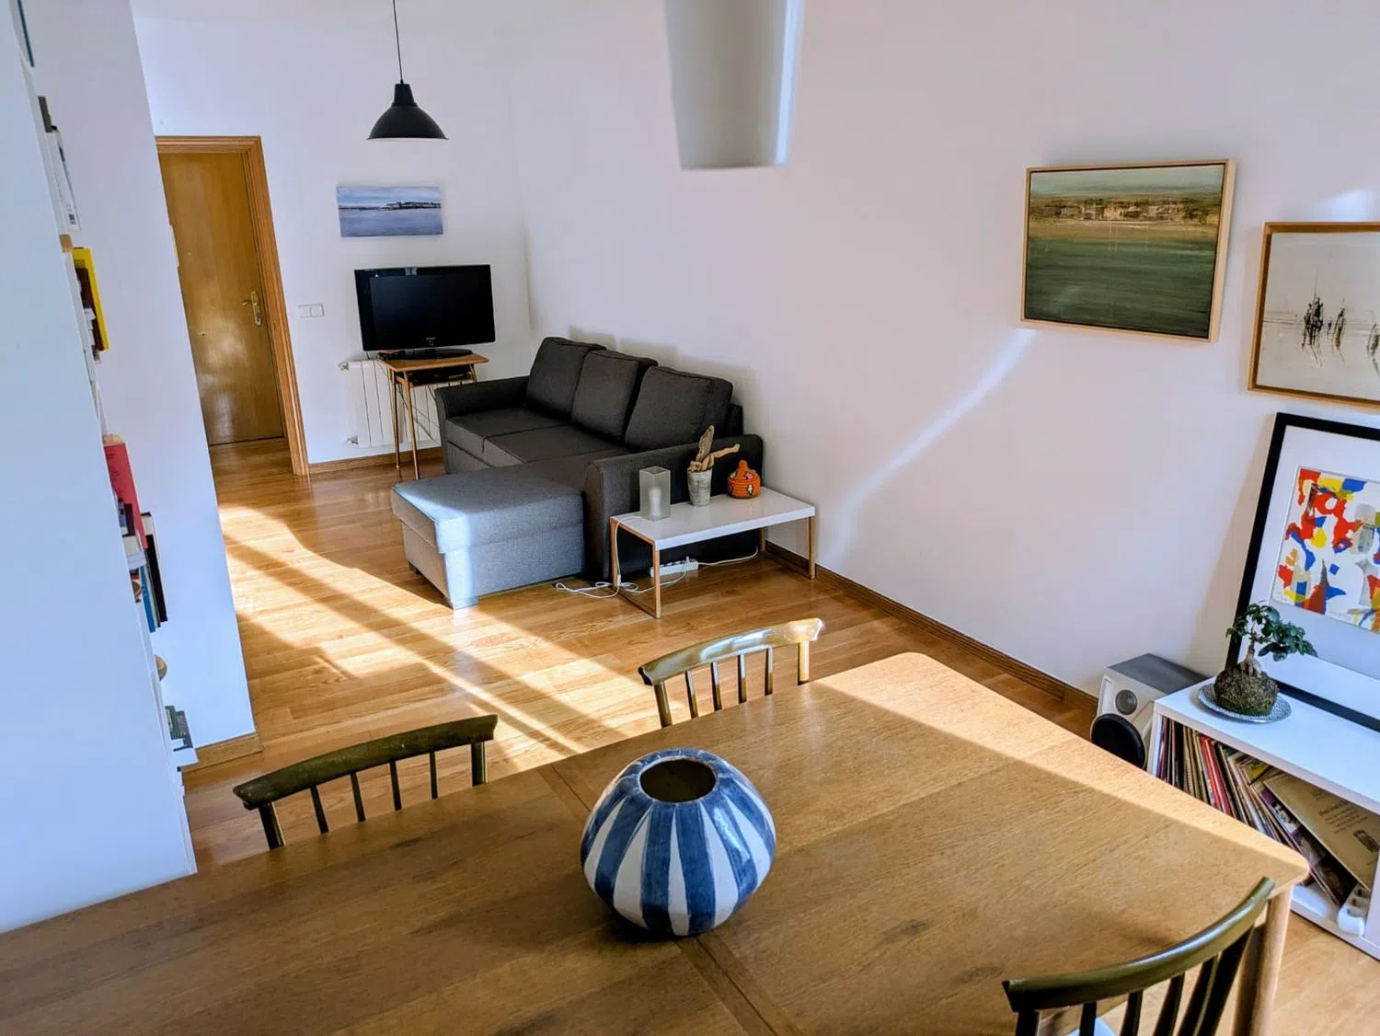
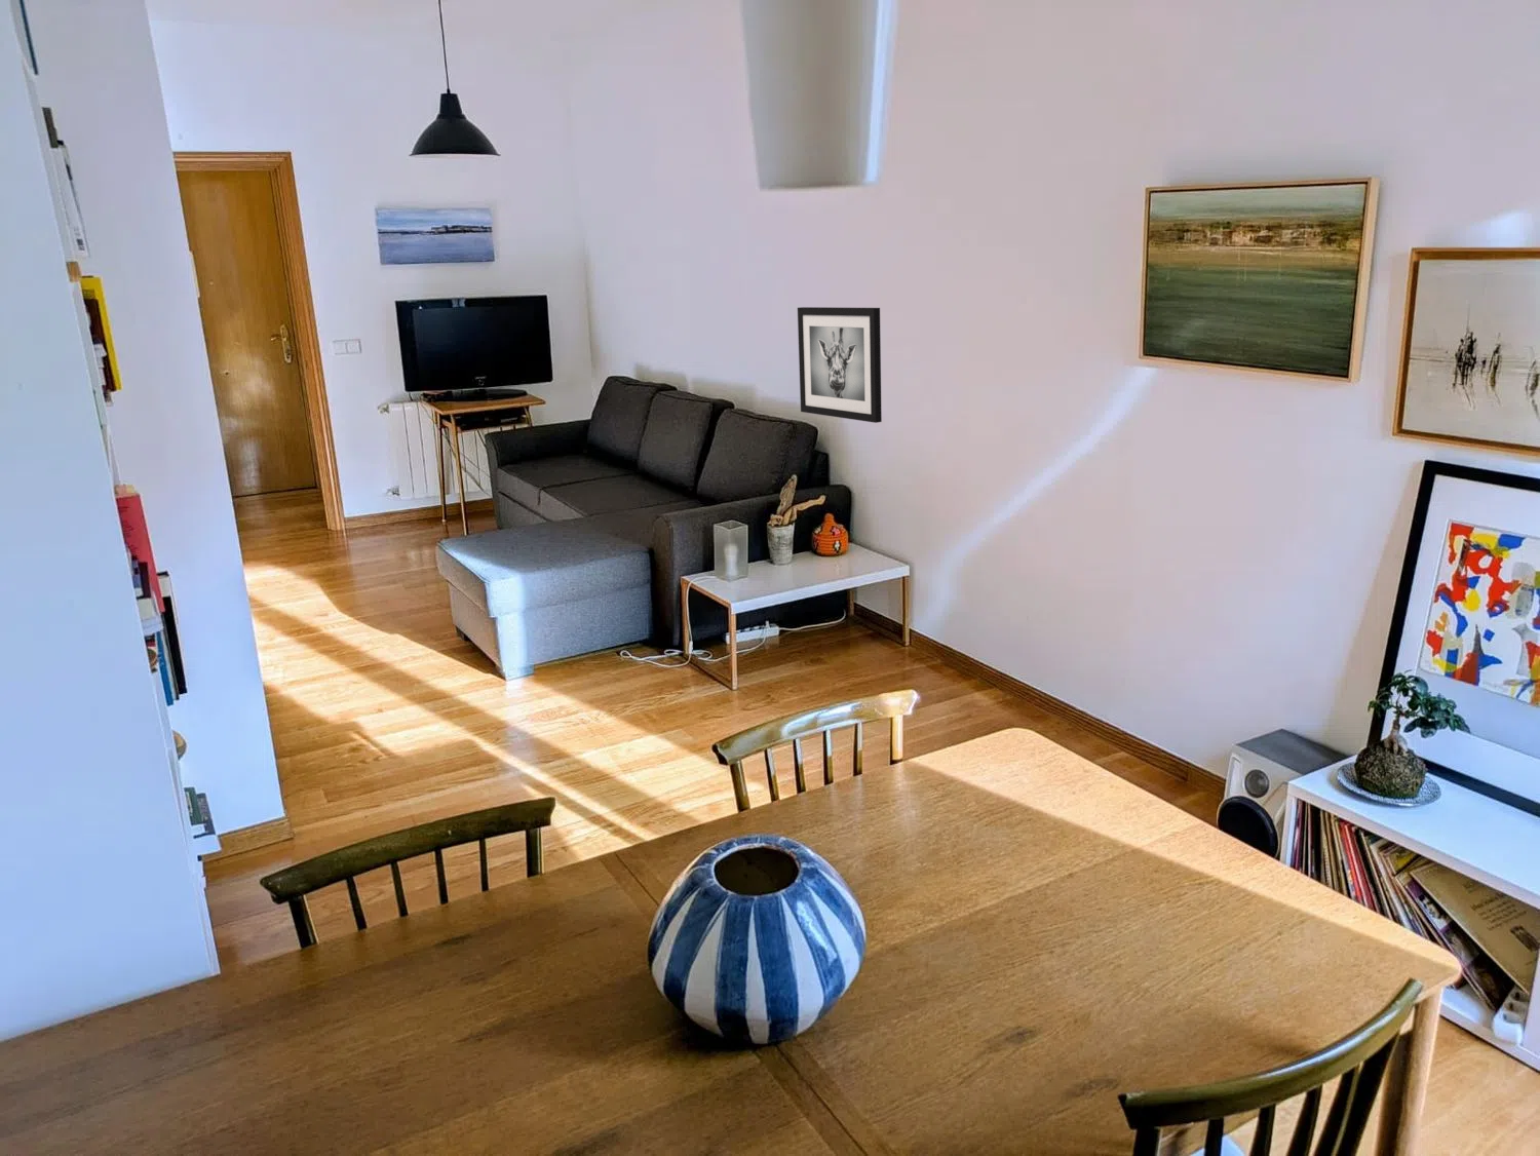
+ wall art [797,306,883,424]
